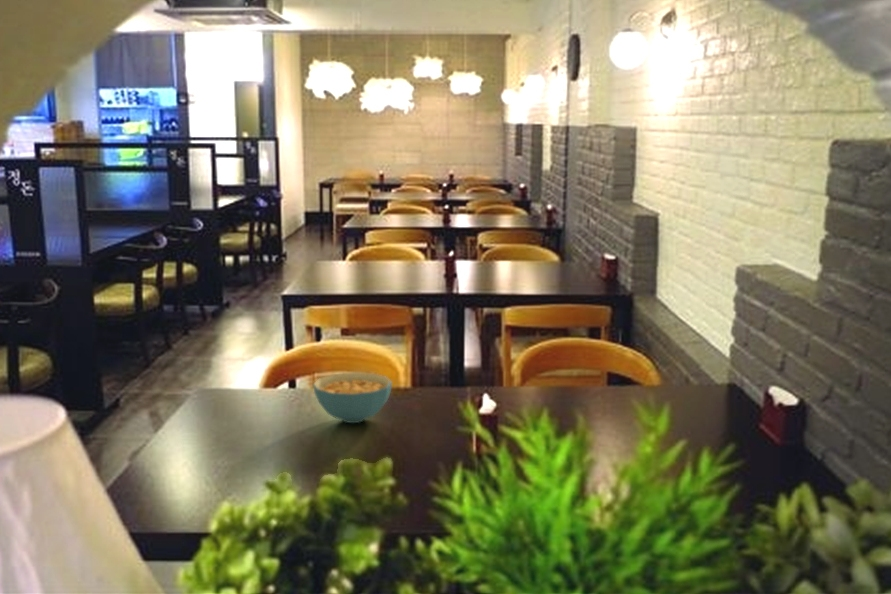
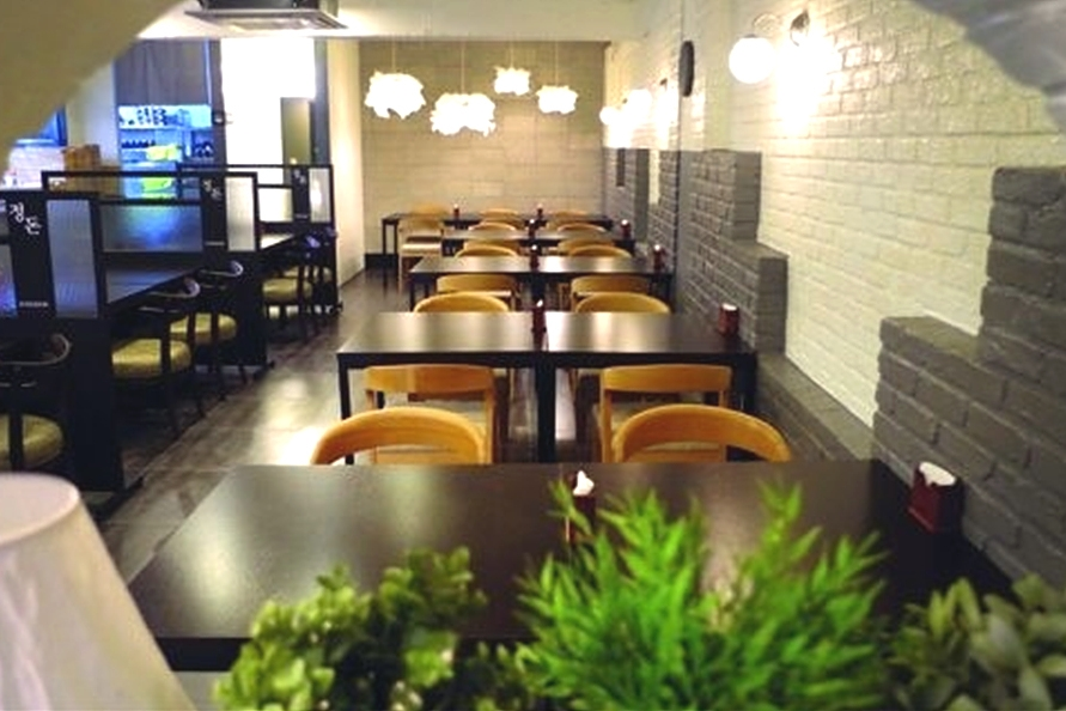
- cereal bowl [312,372,393,424]
